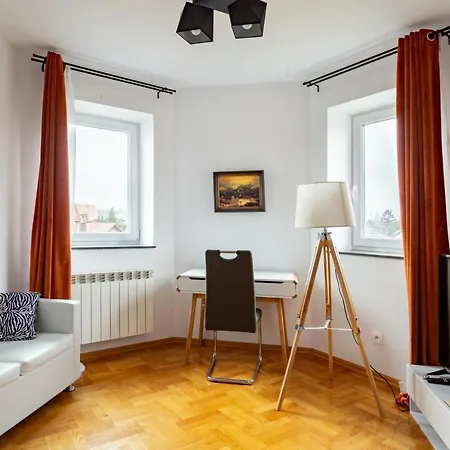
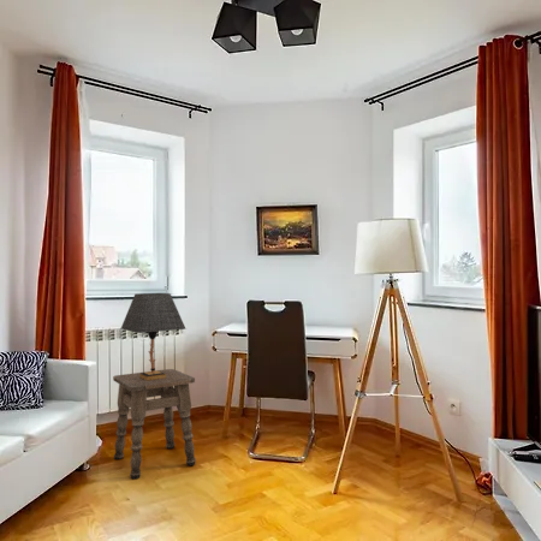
+ side table [112,368,197,480]
+ table lamp [119,292,188,381]
